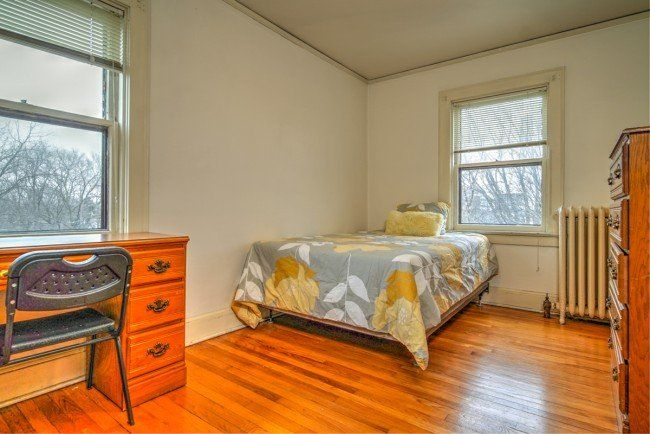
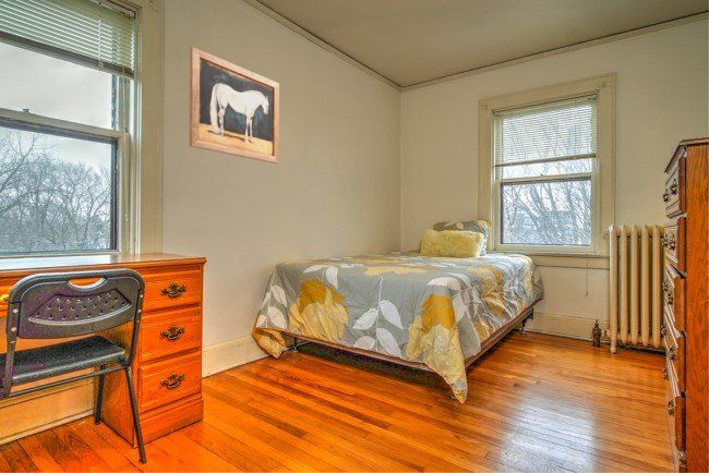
+ wall art [189,46,280,165]
